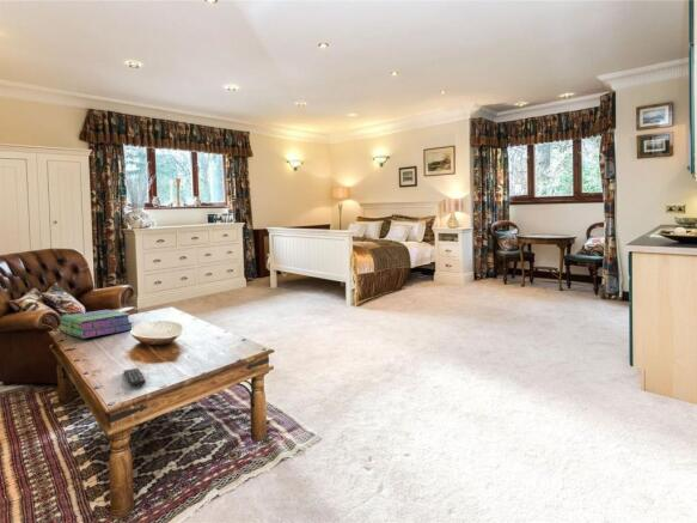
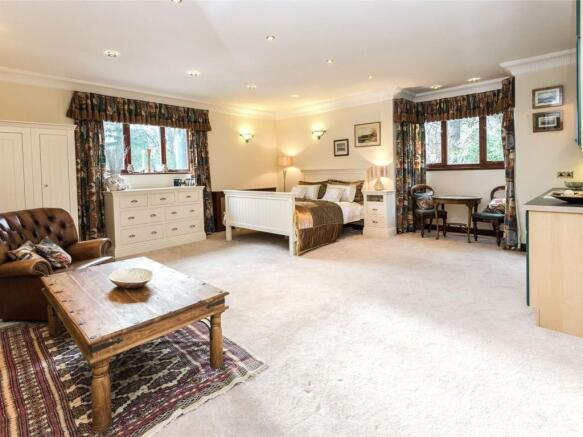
- stack of books [57,309,134,340]
- remote control [123,367,147,389]
